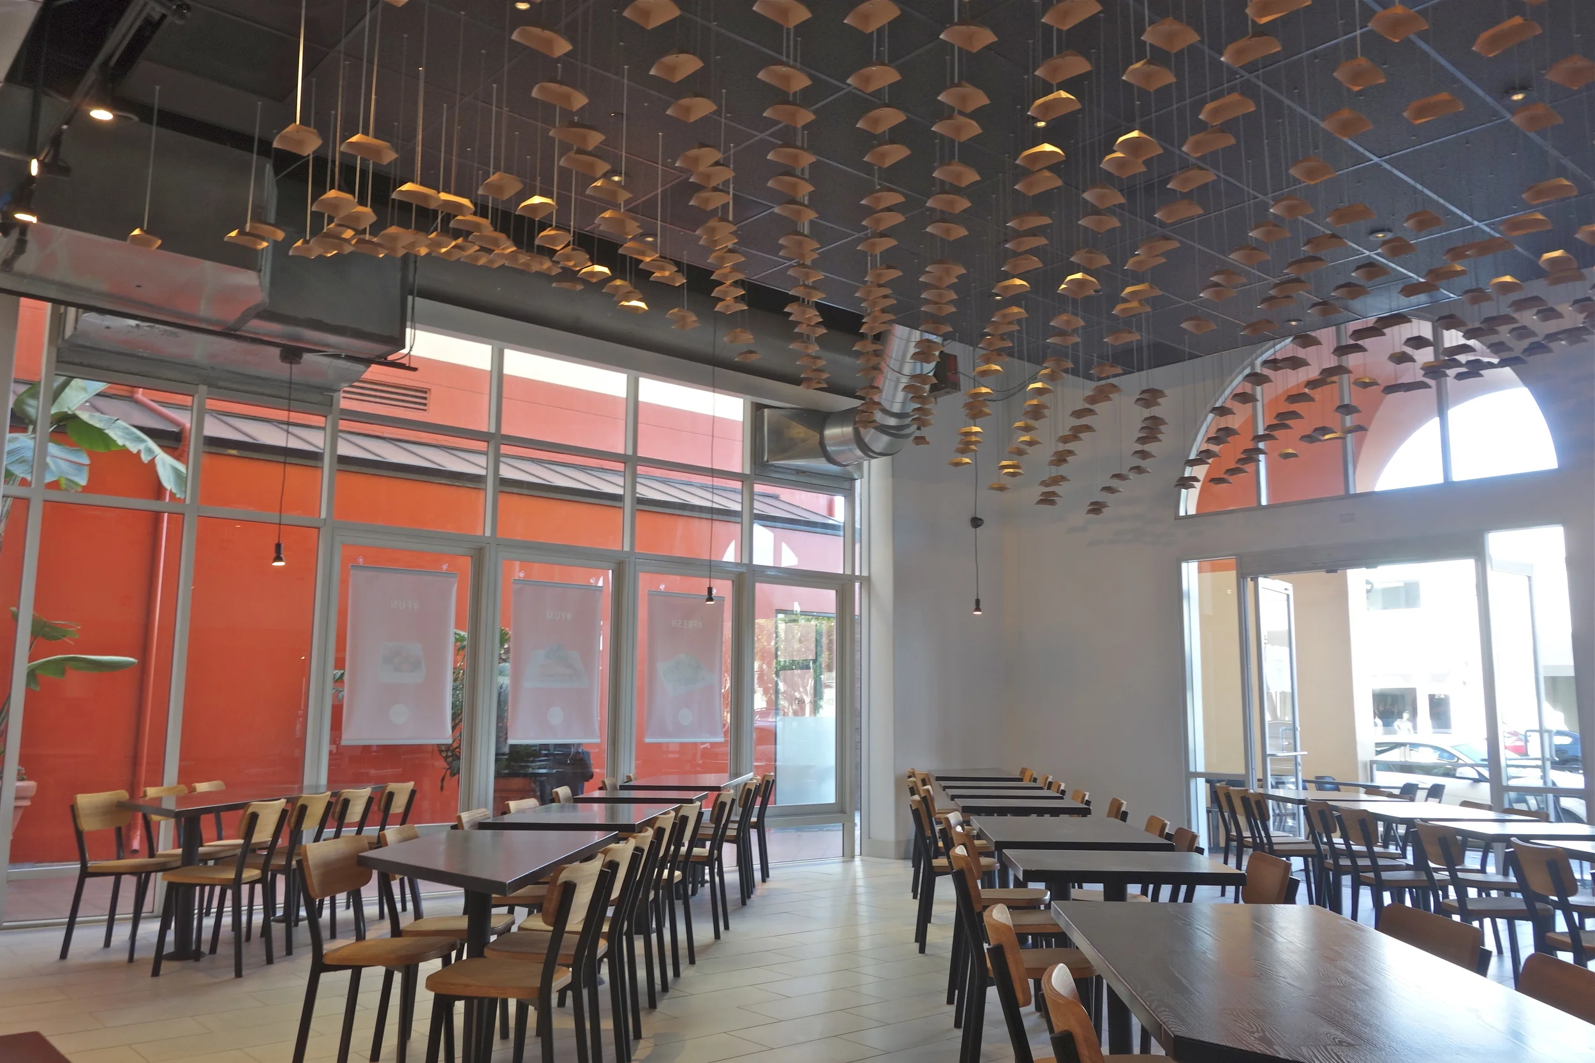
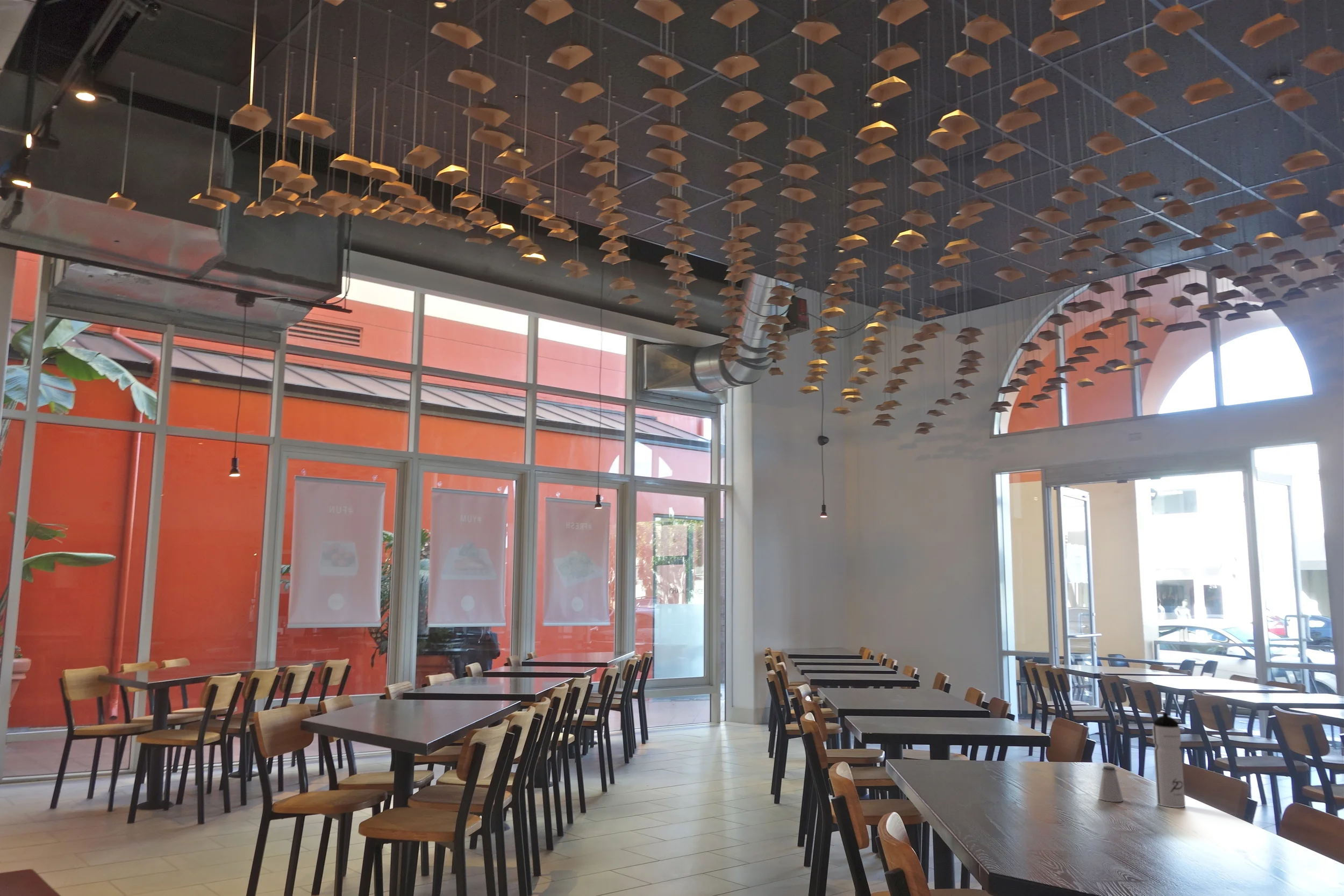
+ saltshaker [1098,765,1124,802]
+ water bottle [1152,712,1186,808]
